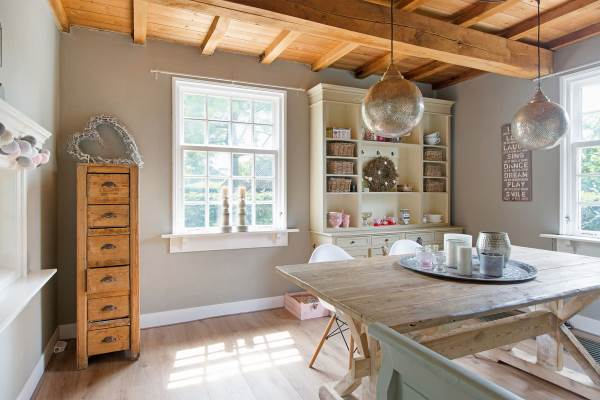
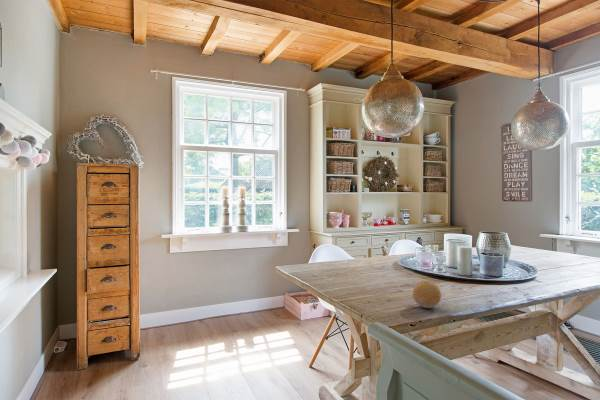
+ fruit [412,280,442,309]
